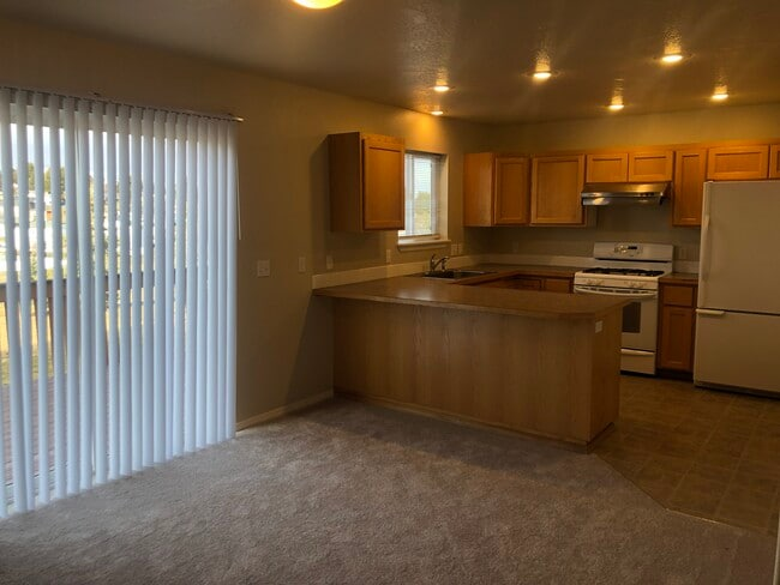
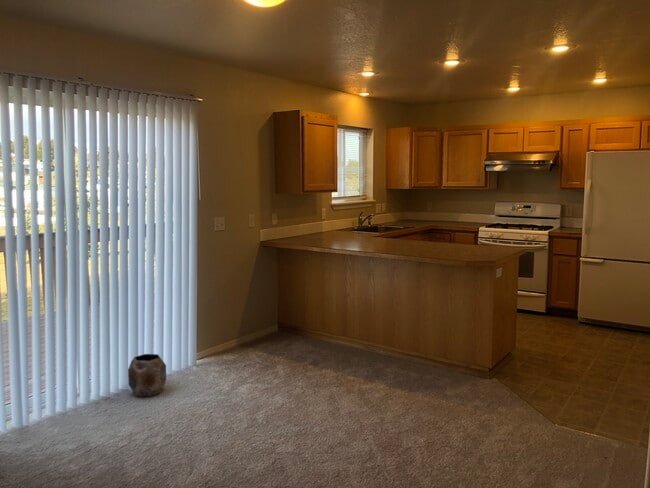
+ planter [127,353,167,397]
